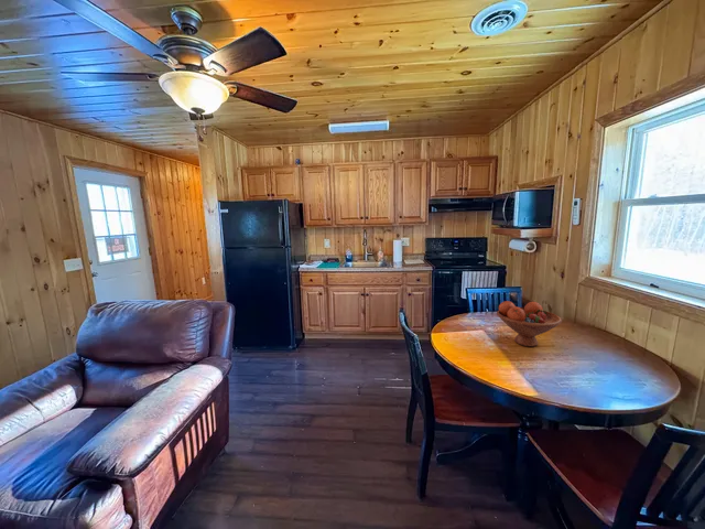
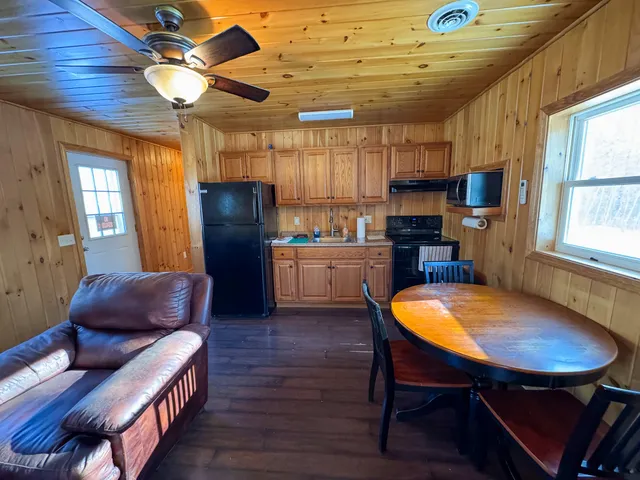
- fruit bowl [496,300,563,347]
